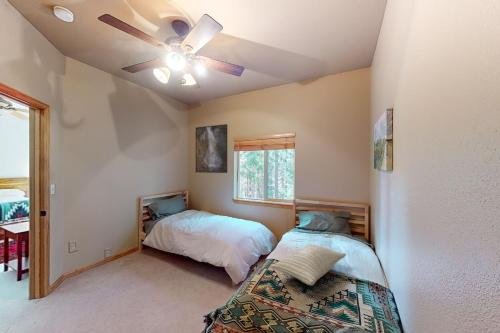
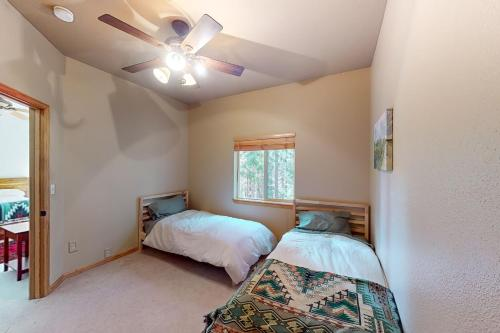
- pillow [270,243,347,286]
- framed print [195,123,228,174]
